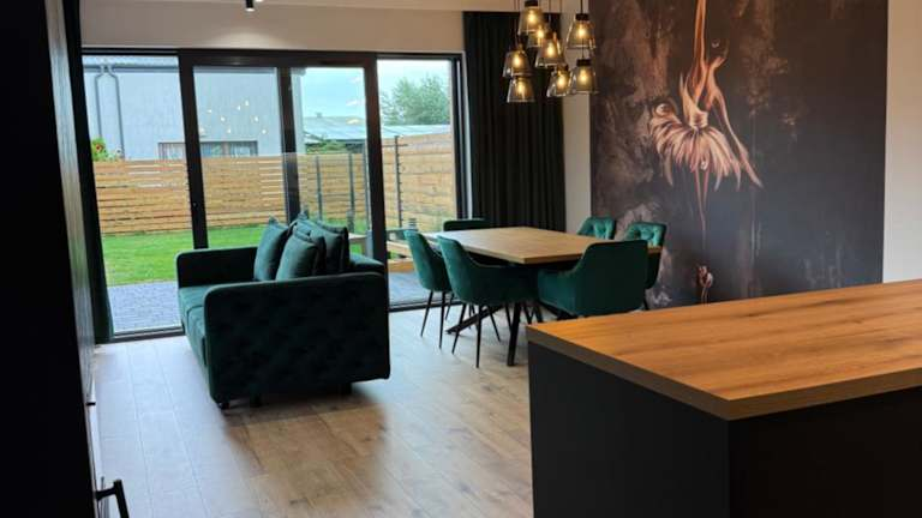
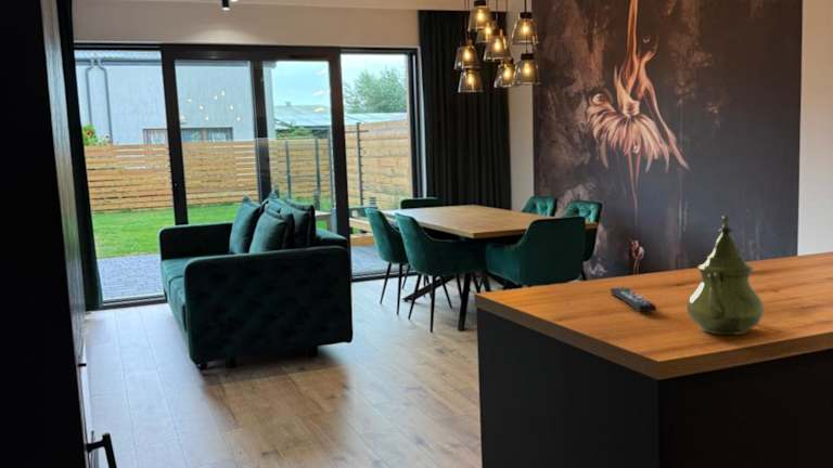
+ teapot [685,214,765,336]
+ remote control [610,286,657,312]
